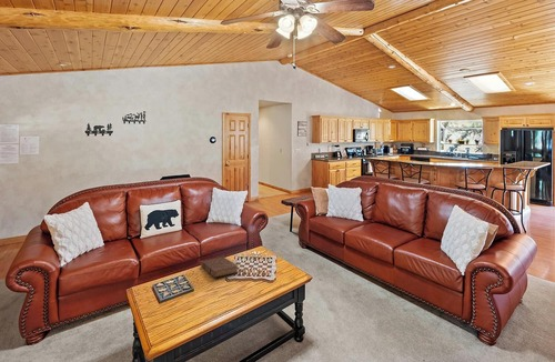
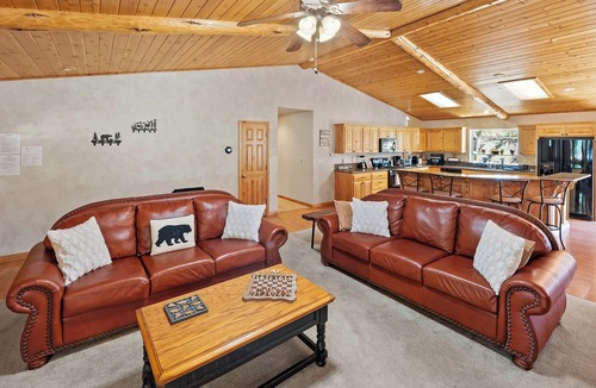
- book [200,255,240,279]
